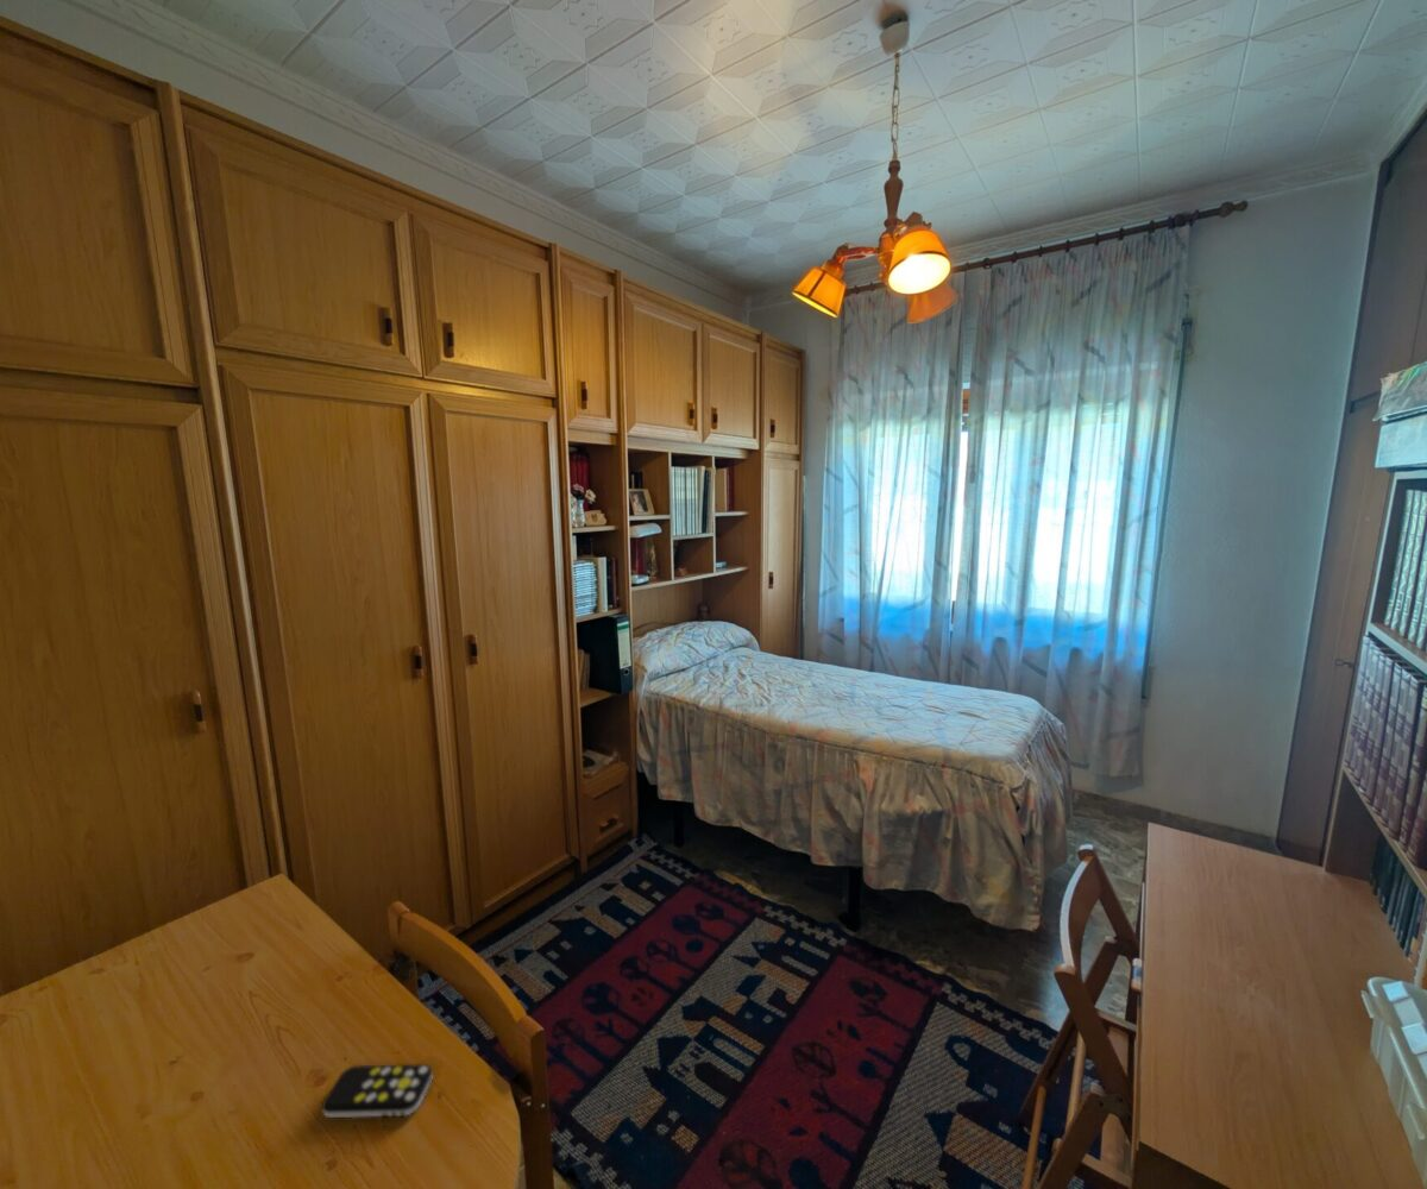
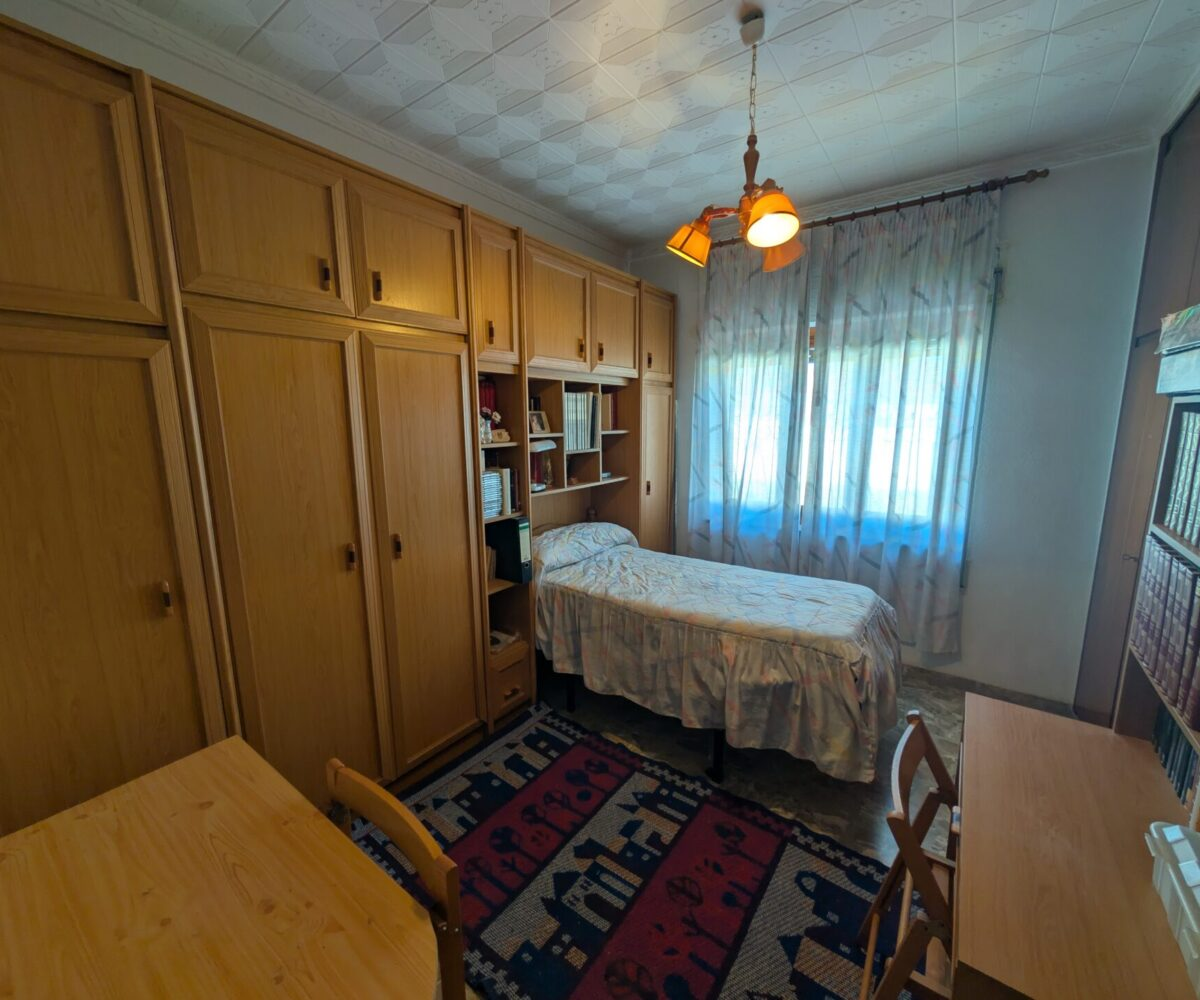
- remote control [321,1063,434,1119]
